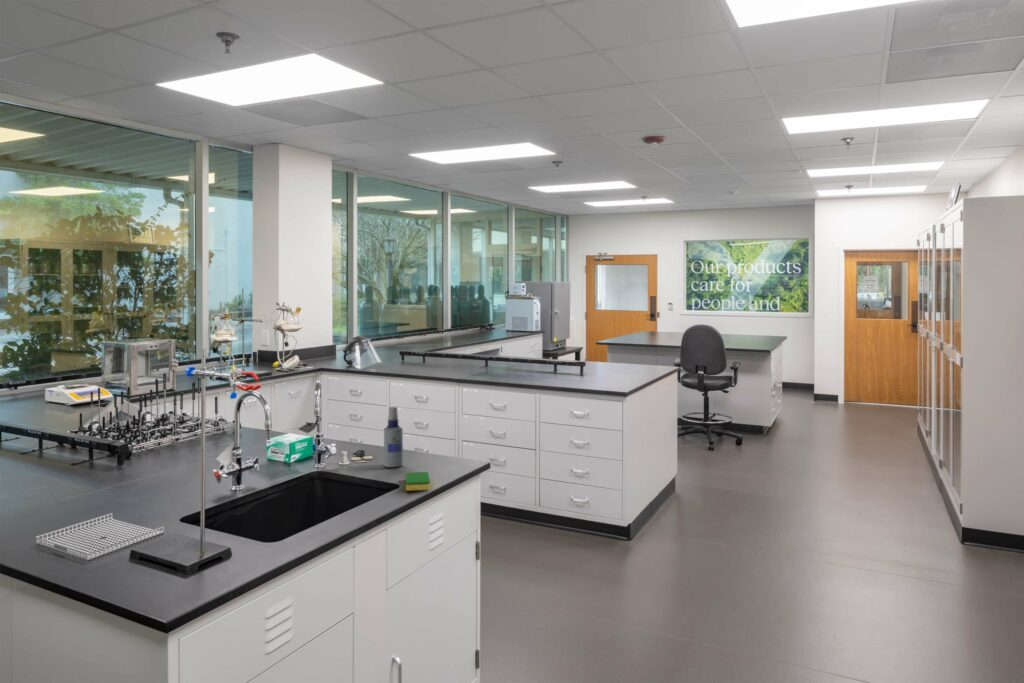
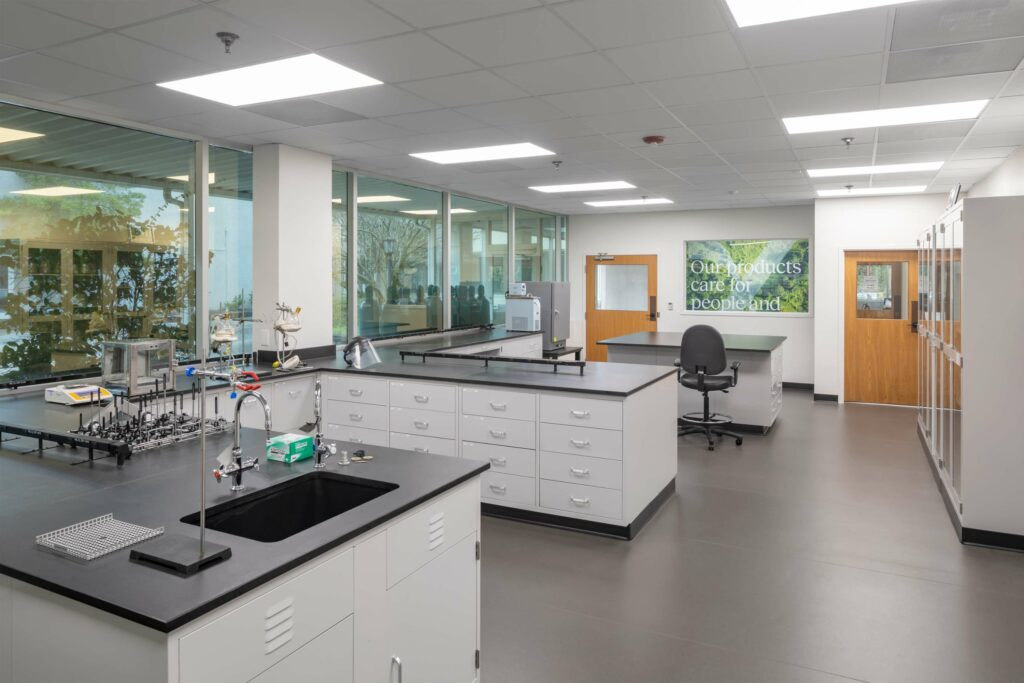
- dish sponge [405,471,431,492]
- spray bottle [383,406,404,468]
